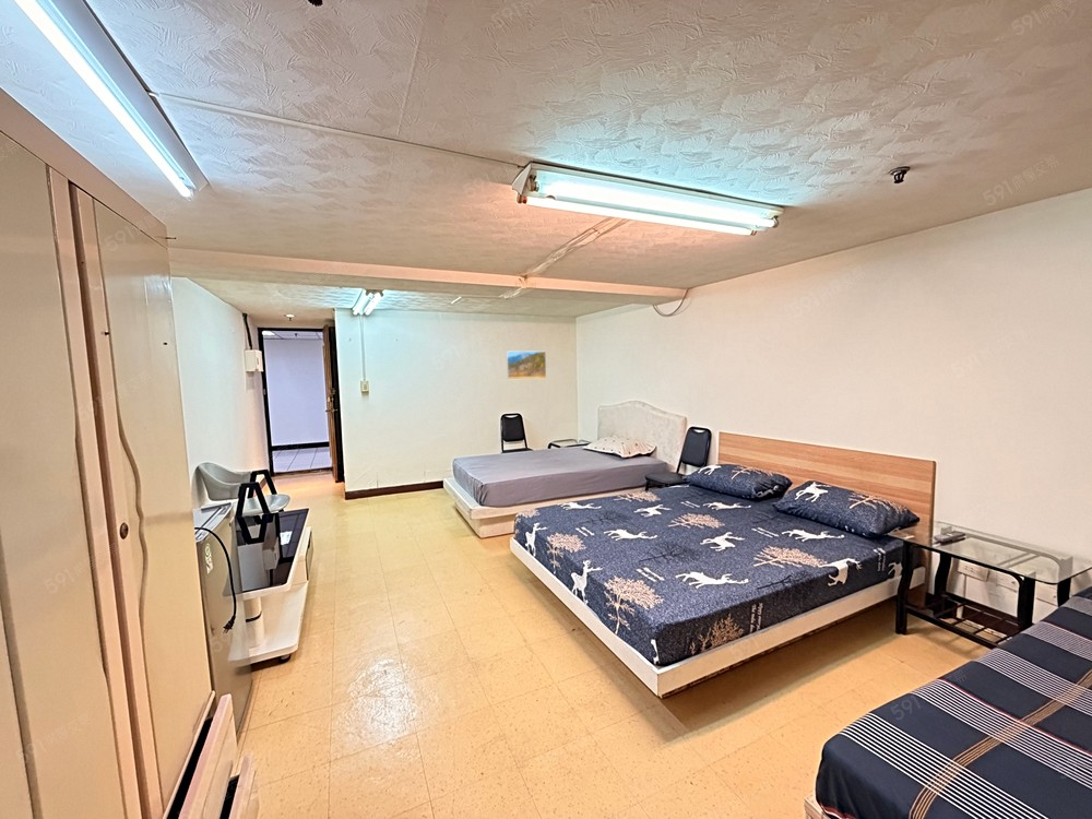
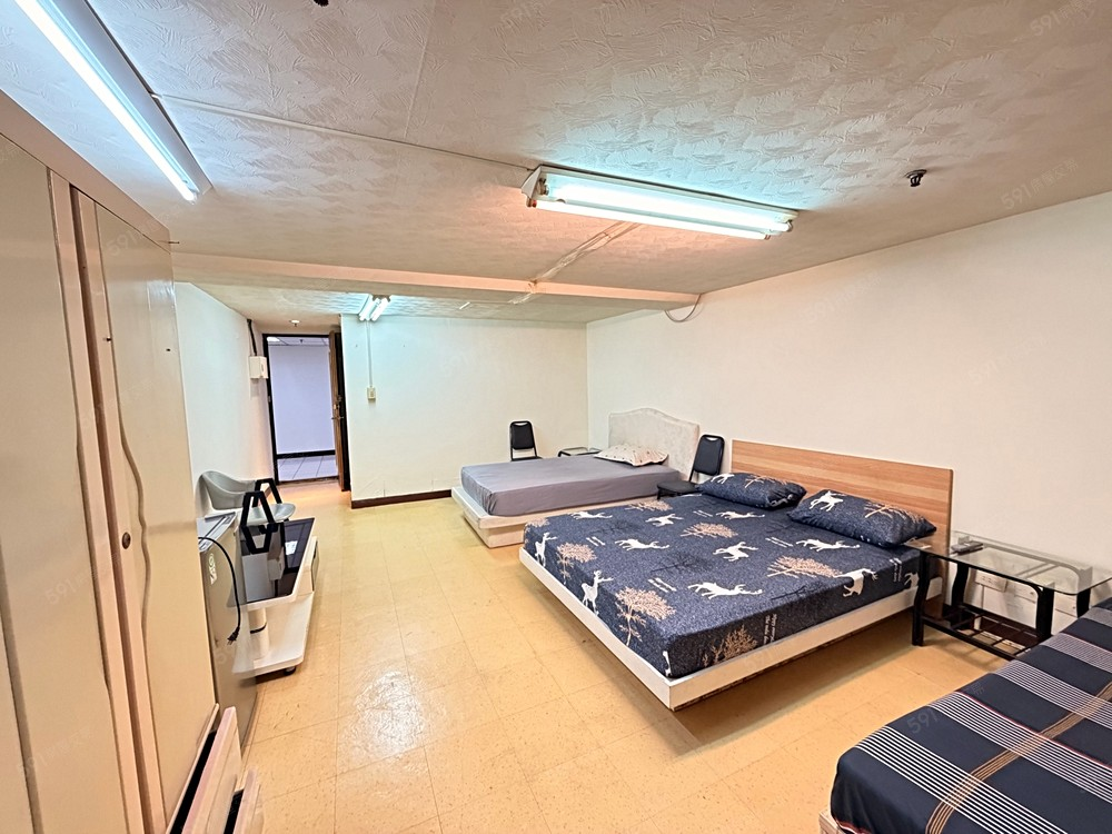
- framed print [506,351,547,380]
